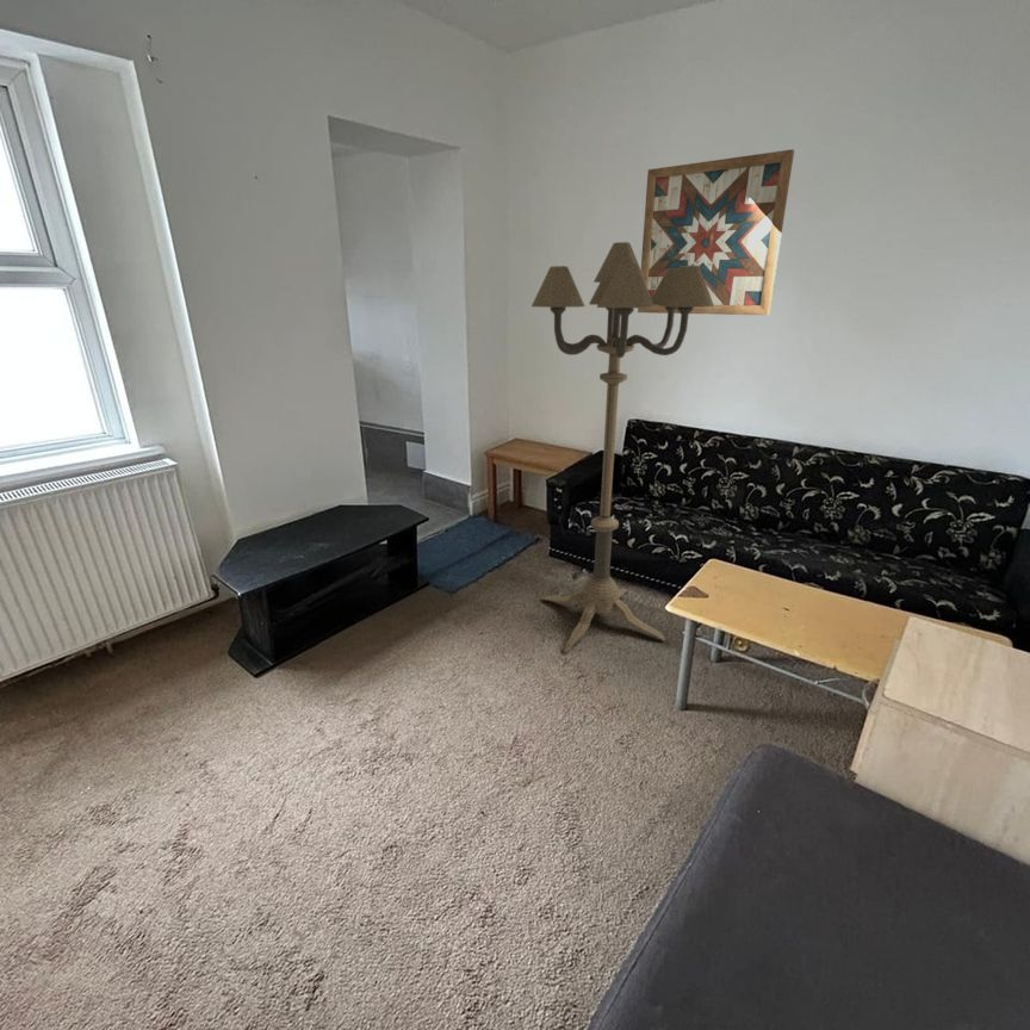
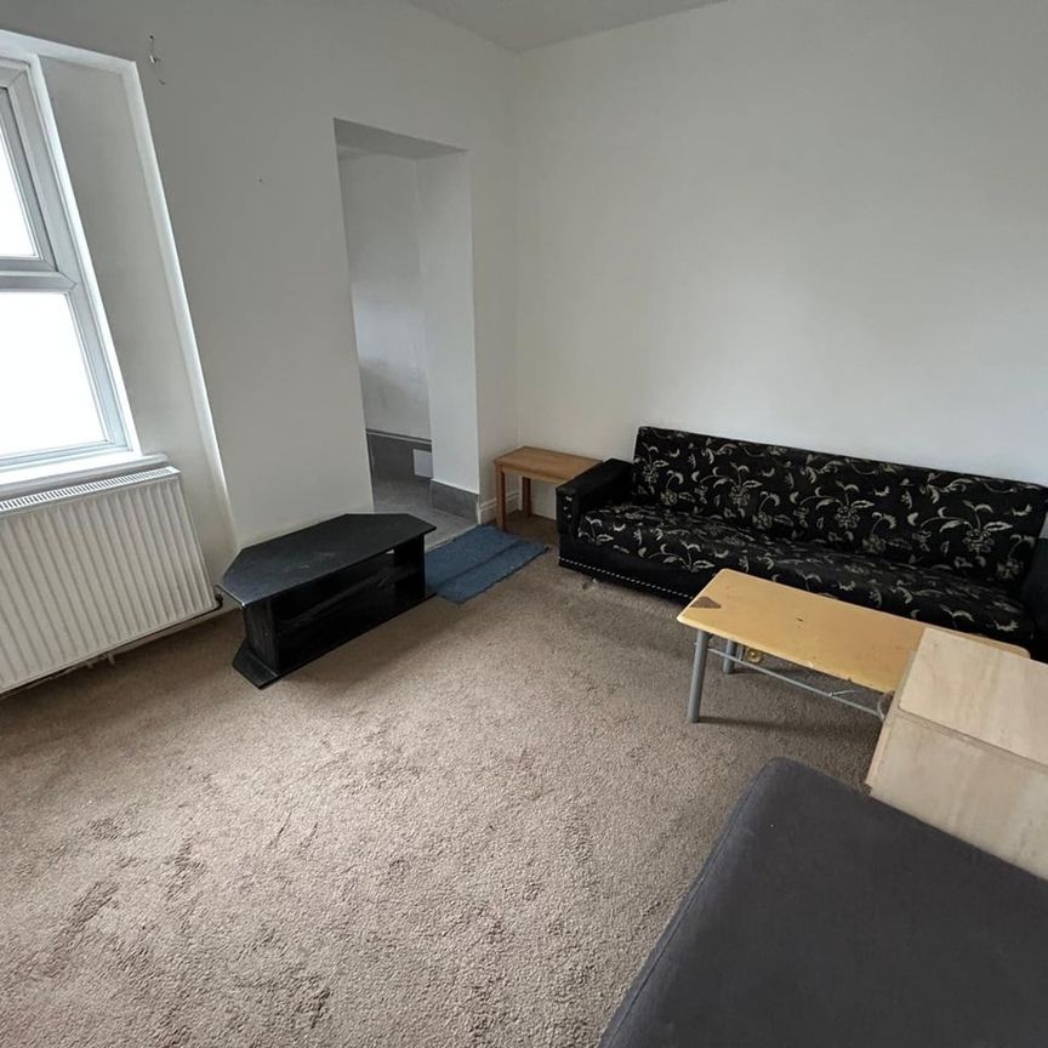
- floor lamp [530,241,714,653]
- wall art [637,149,795,316]
